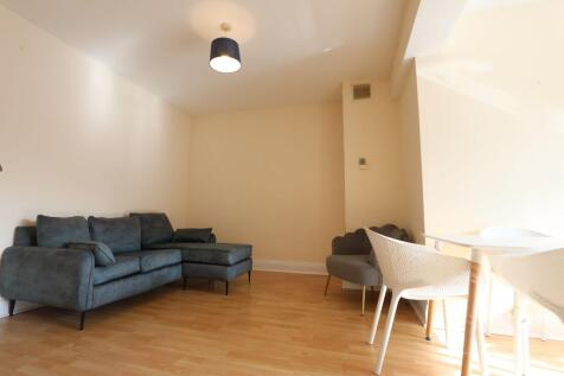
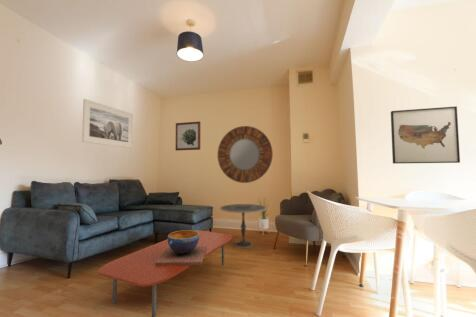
+ house plant [254,194,272,234]
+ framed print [81,98,134,149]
+ coffee table [97,229,233,317]
+ wall art [390,105,461,165]
+ home mirror [217,125,274,184]
+ side table [219,203,267,249]
+ decorative bowl [155,229,207,266]
+ wall art [175,121,201,152]
